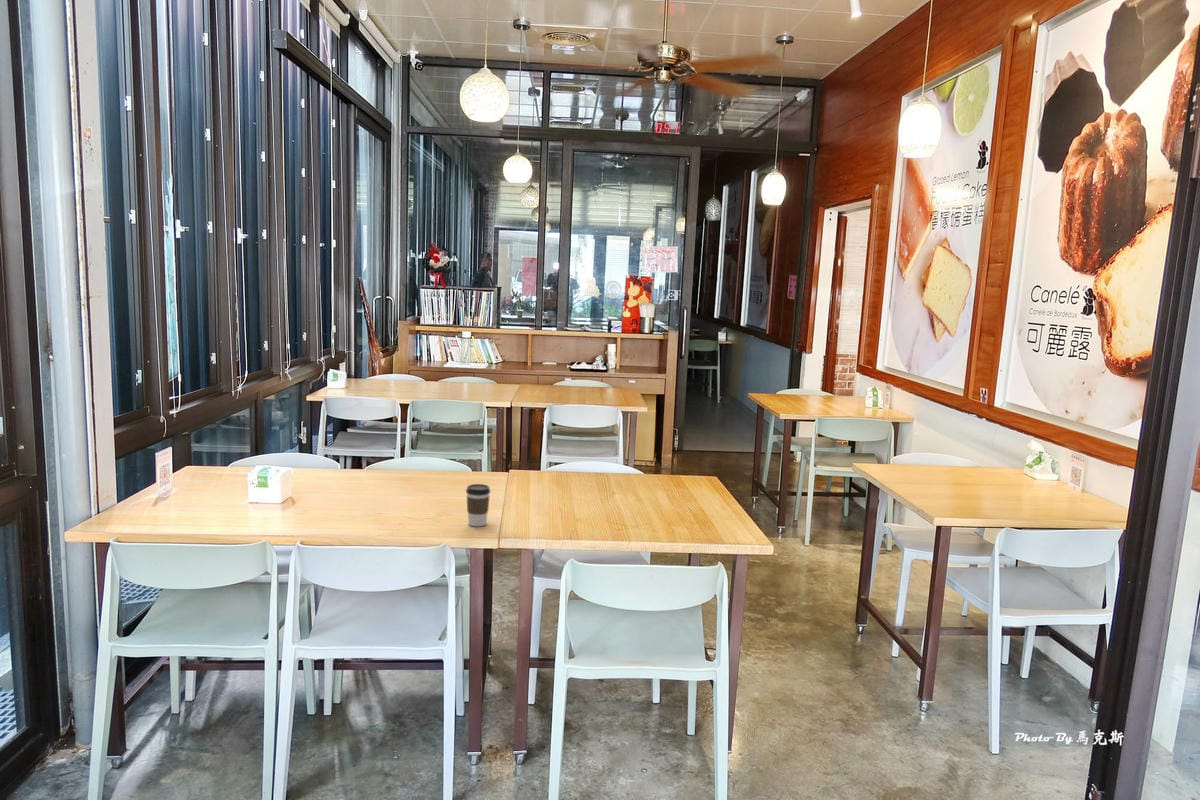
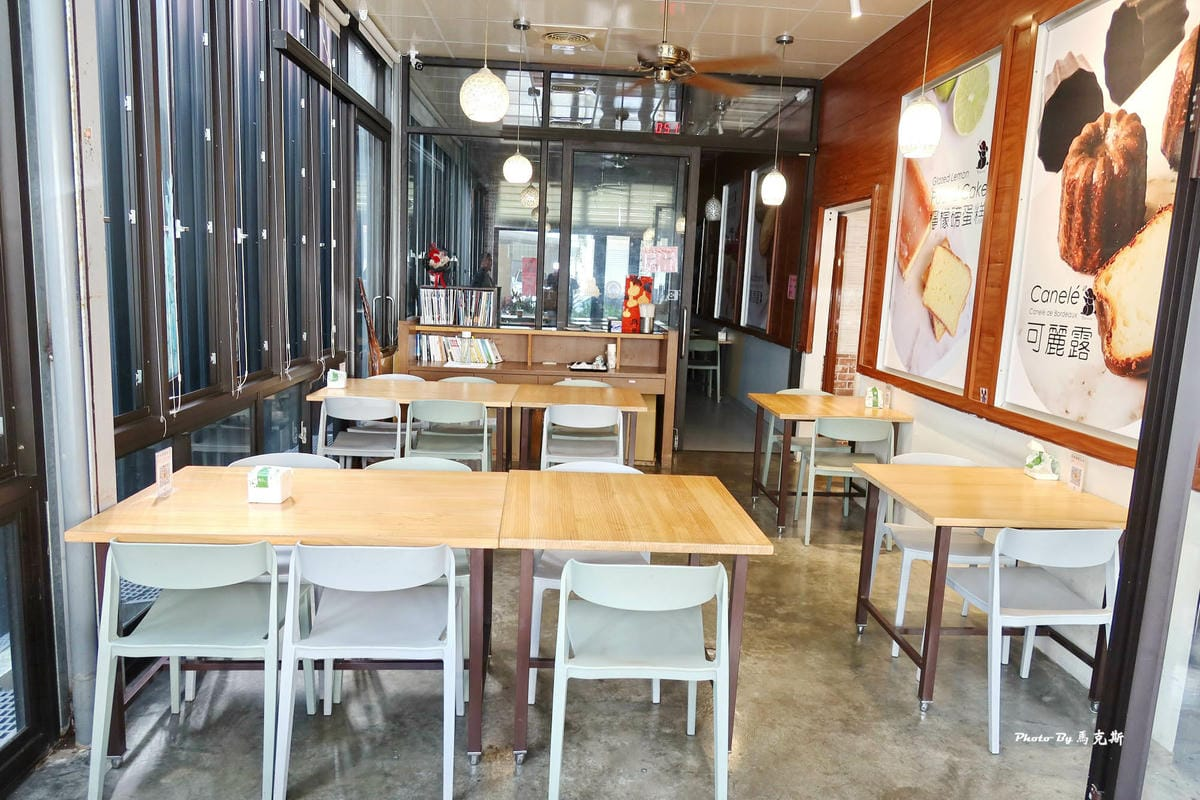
- coffee cup [465,483,491,527]
